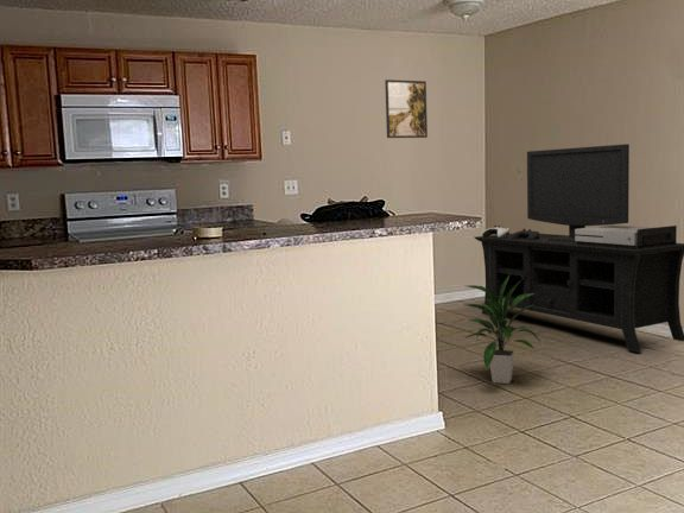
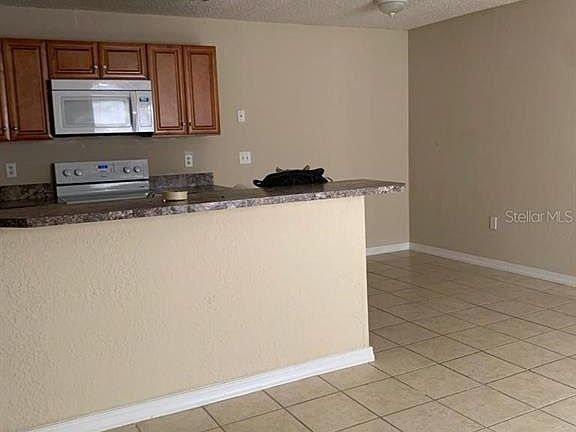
- indoor plant [462,276,542,385]
- media console [474,142,684,353]
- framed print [384,78,429,139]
